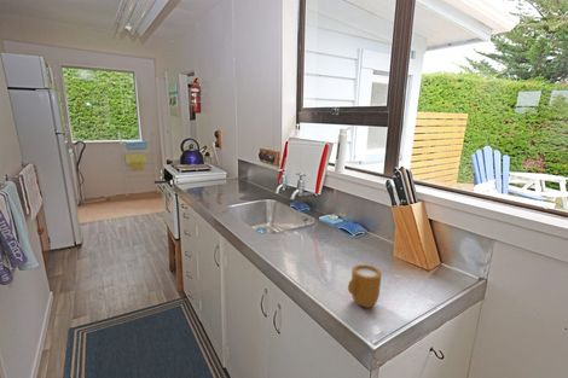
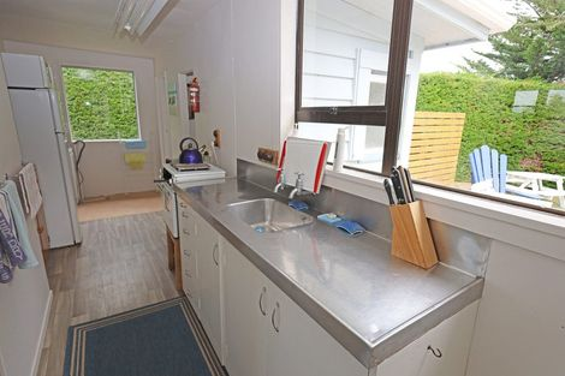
- mug [347,263,383,309]
